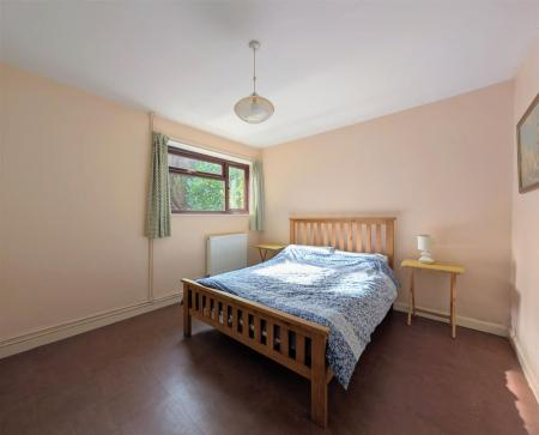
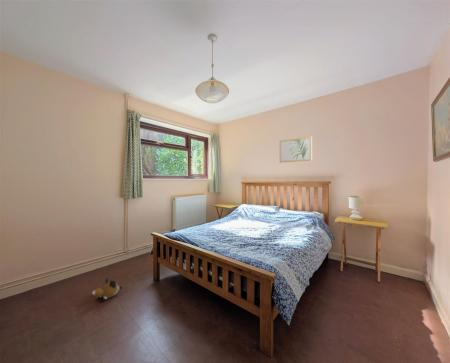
+ plush toy [91,277,123,303]
+ wall art [279,136,313,163]
